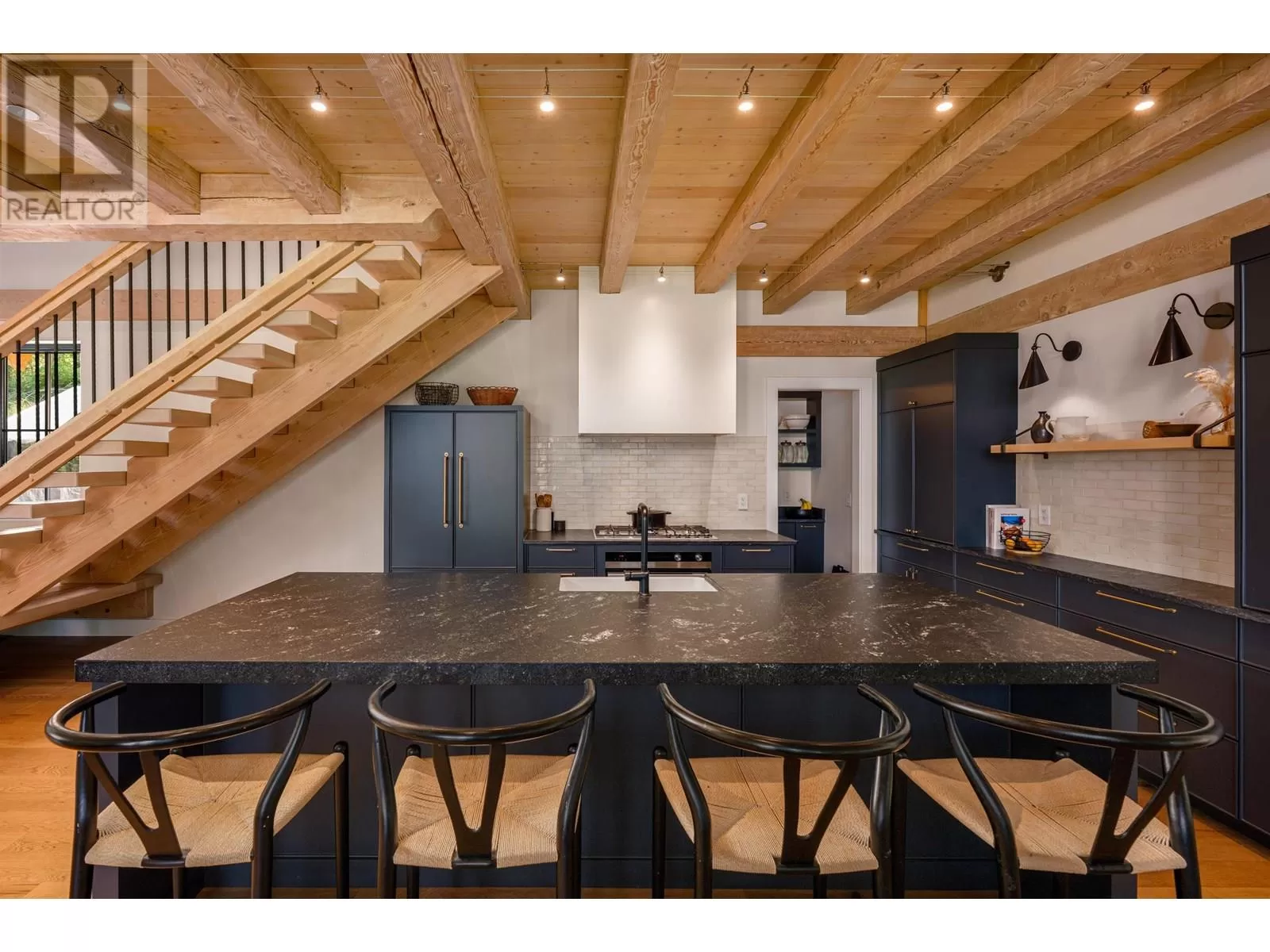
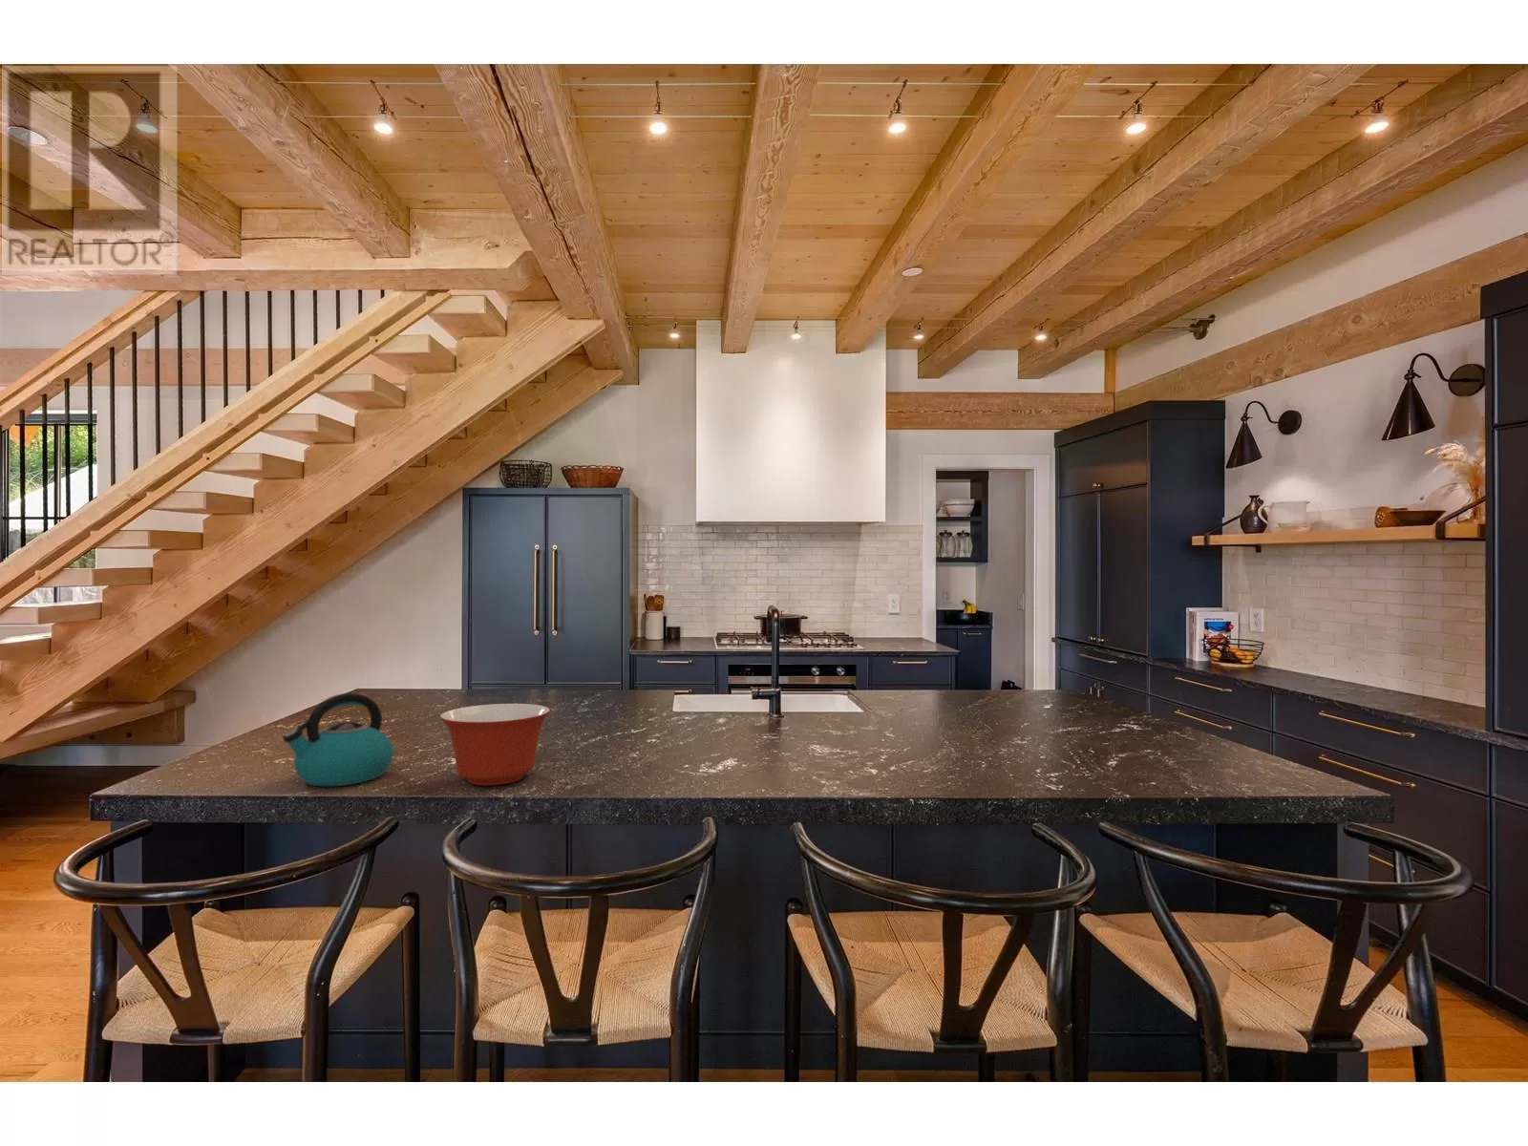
+ mixing bowl [439,703,551,786]
+ kettle [282,692,396,787]
